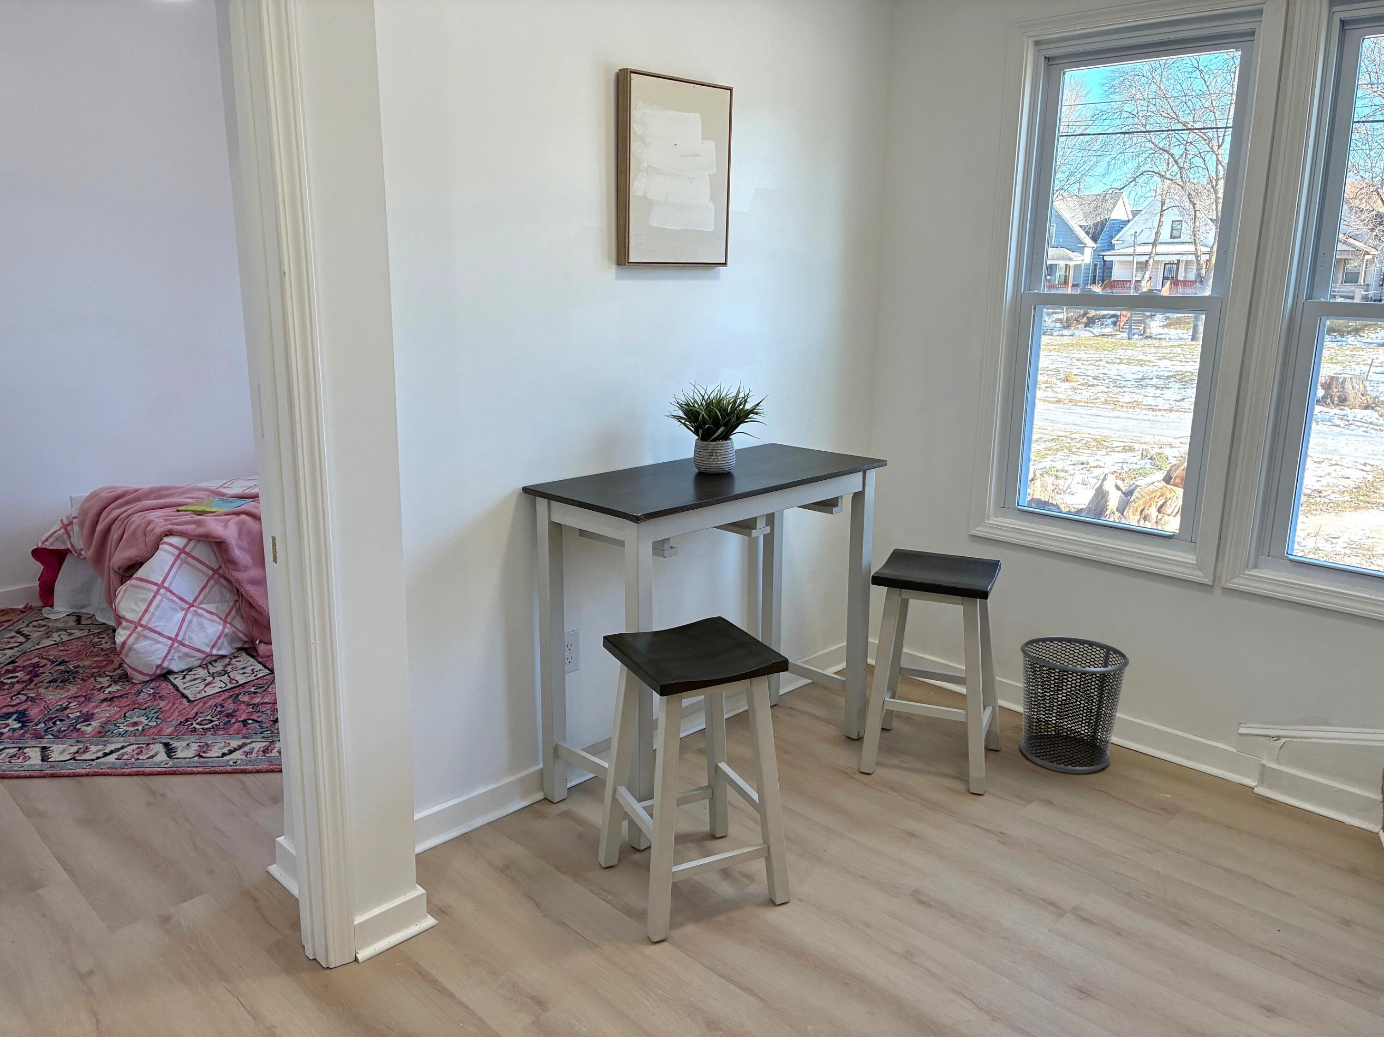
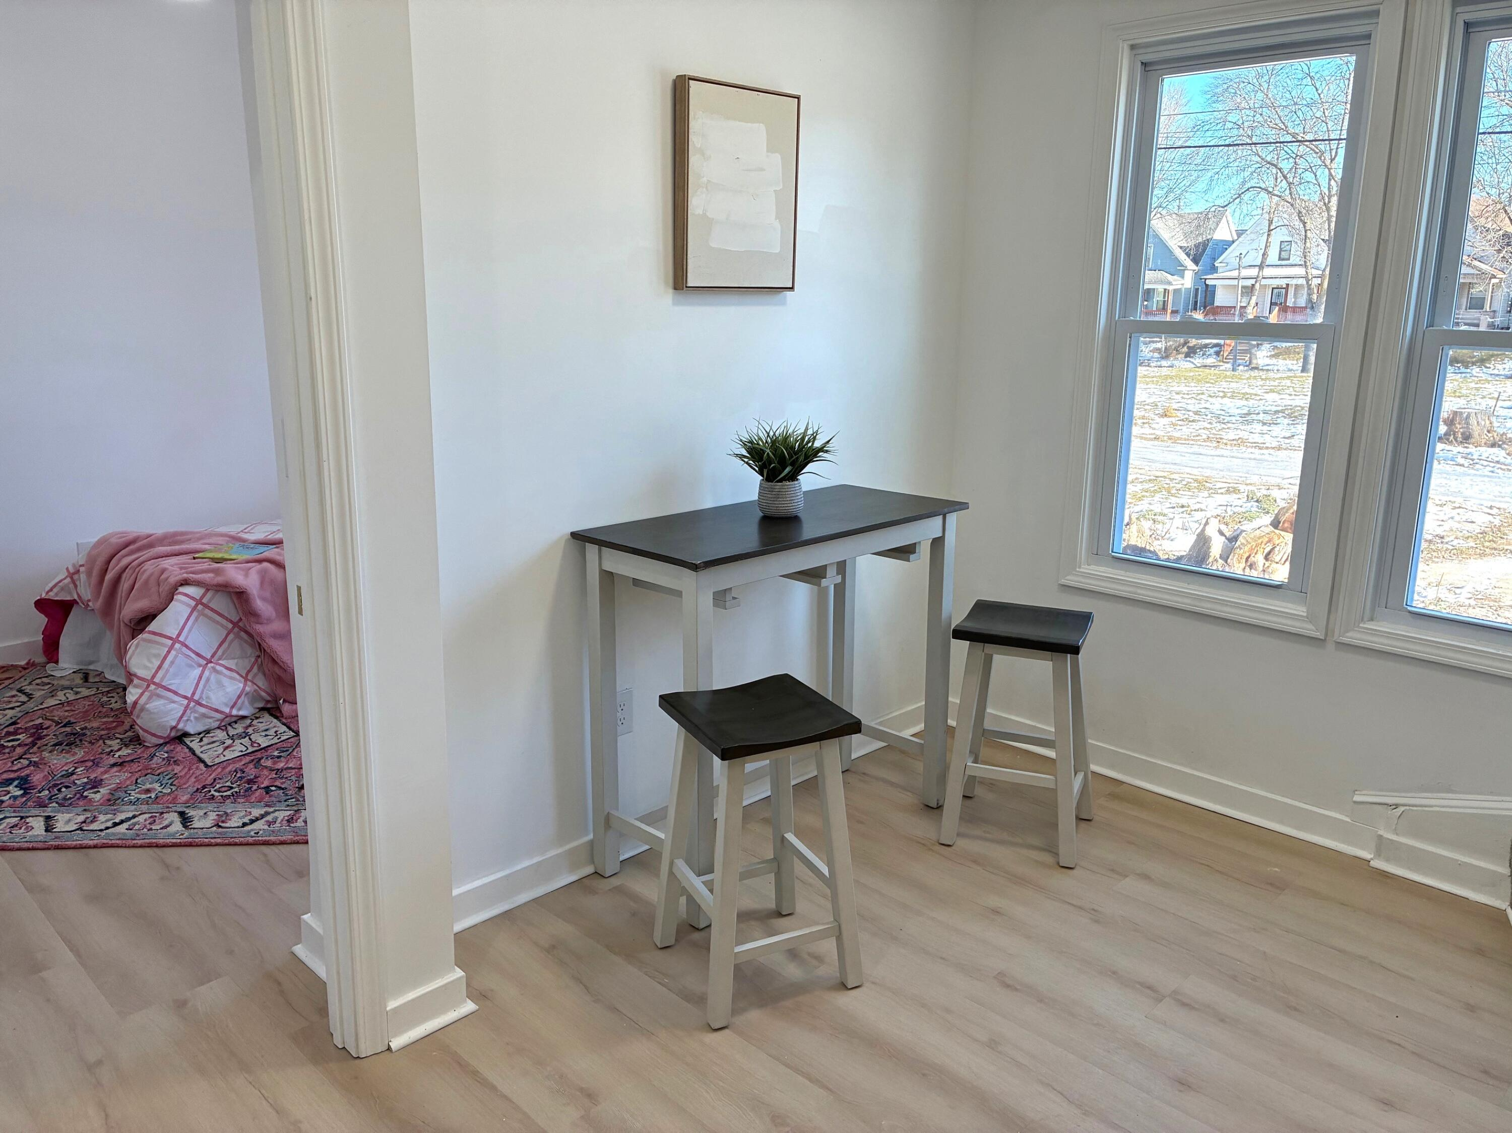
- waste bin [1020,636,1130,772]
